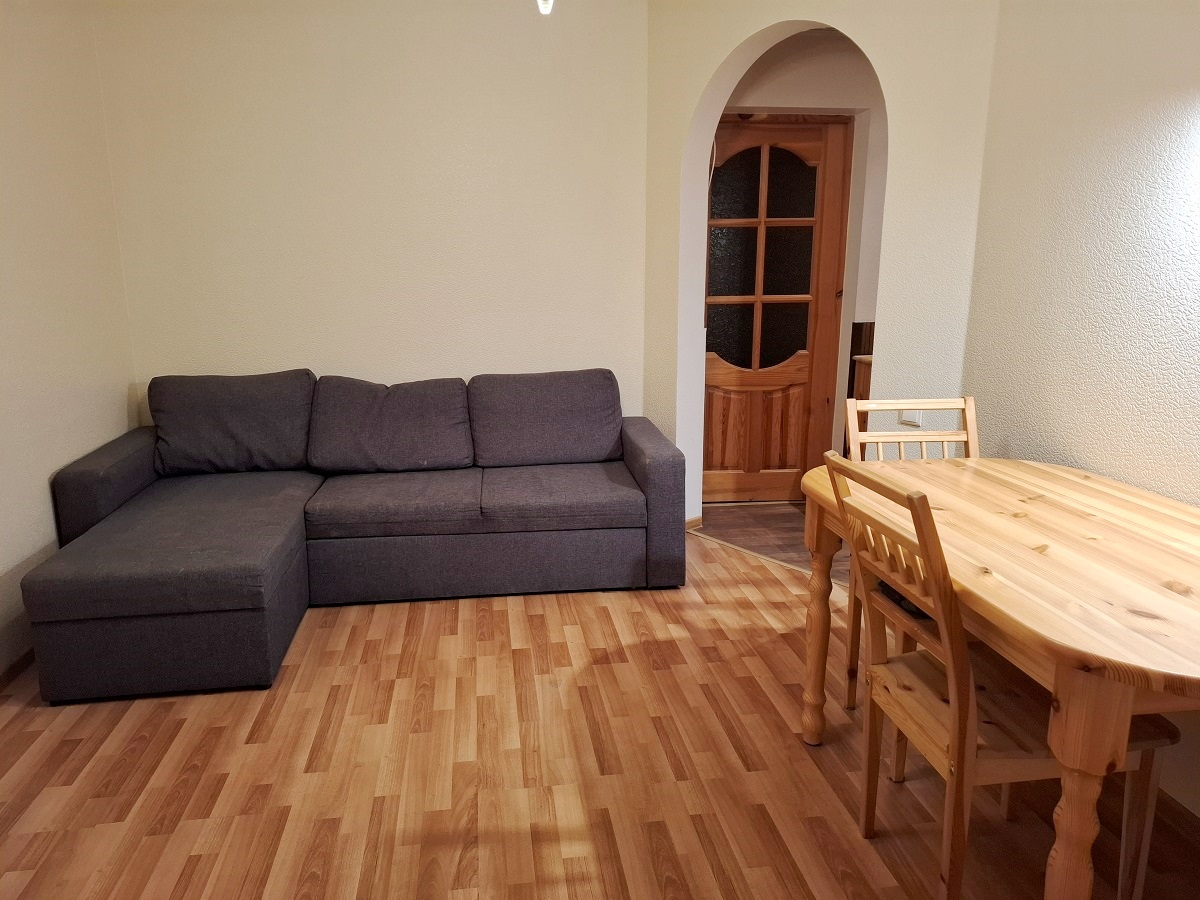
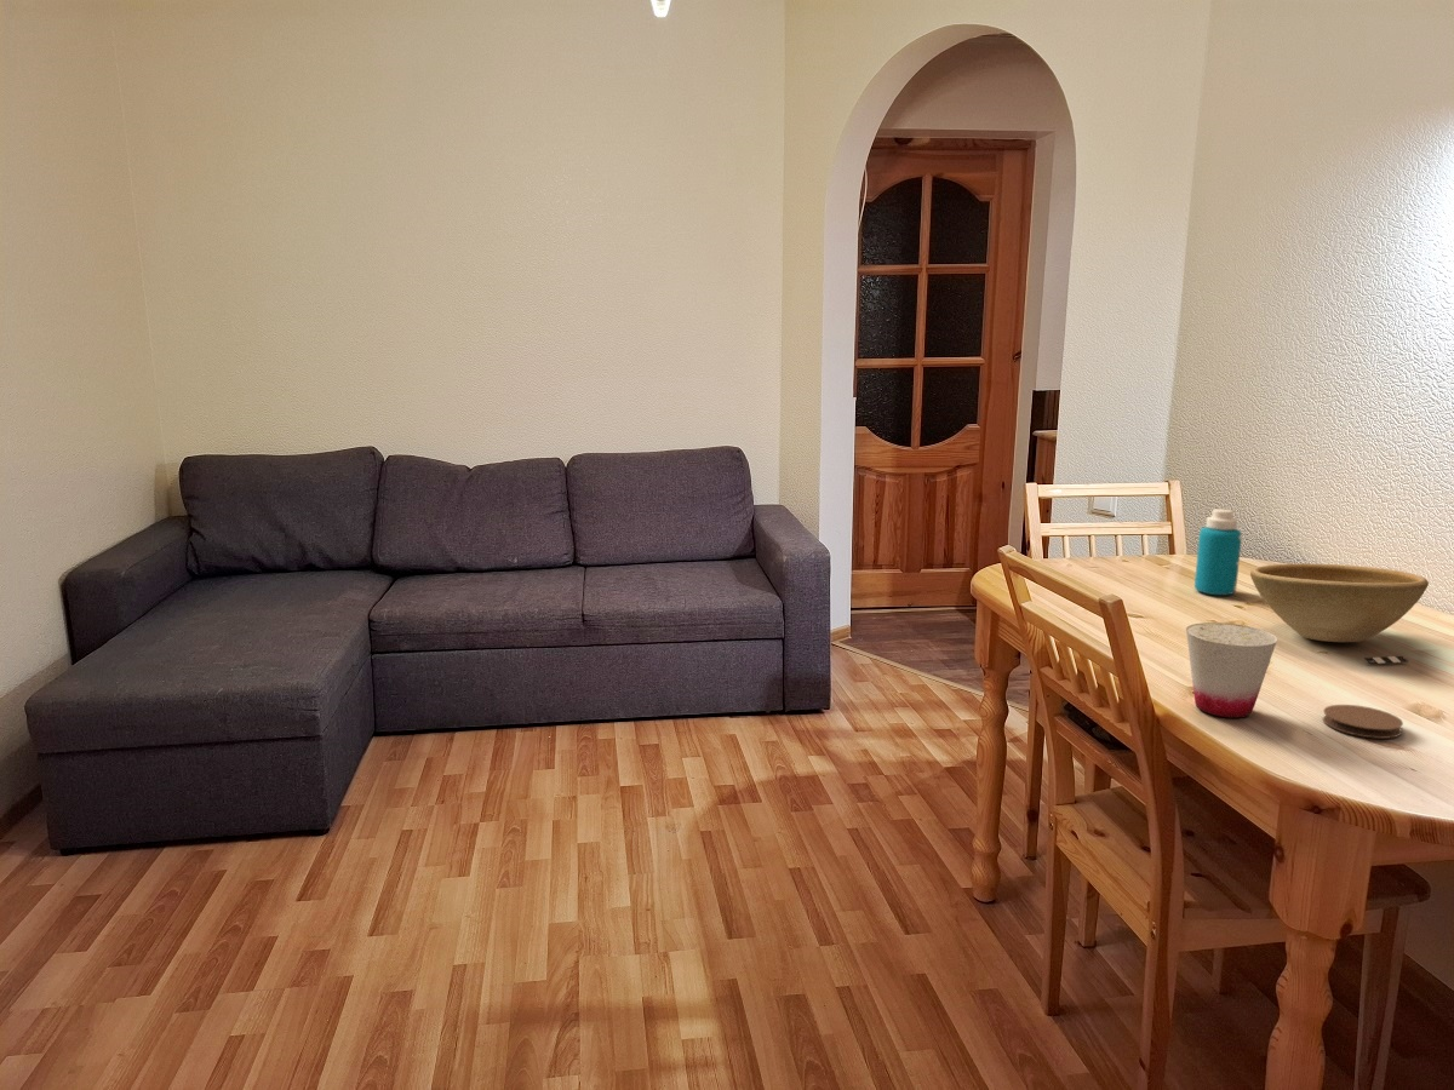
+ coaster [1322,704,1404,740]
+ cup [1185,621,1278,718]
+ bowl [1249,562,1430,665]
+ bottle [1193,507,1243,596]
